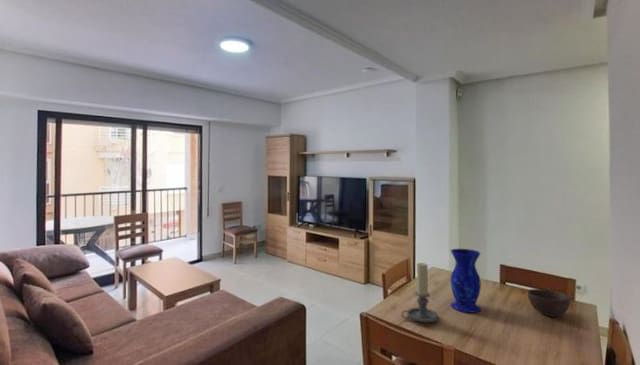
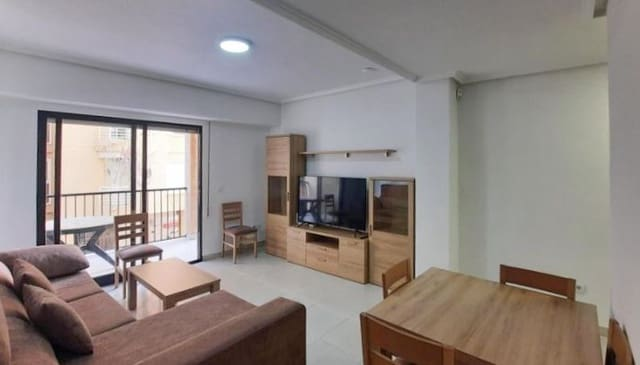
- vase [449,248,482,313]
- bowl [526,288,572,318]
- candle holder [401,262,440,323]
